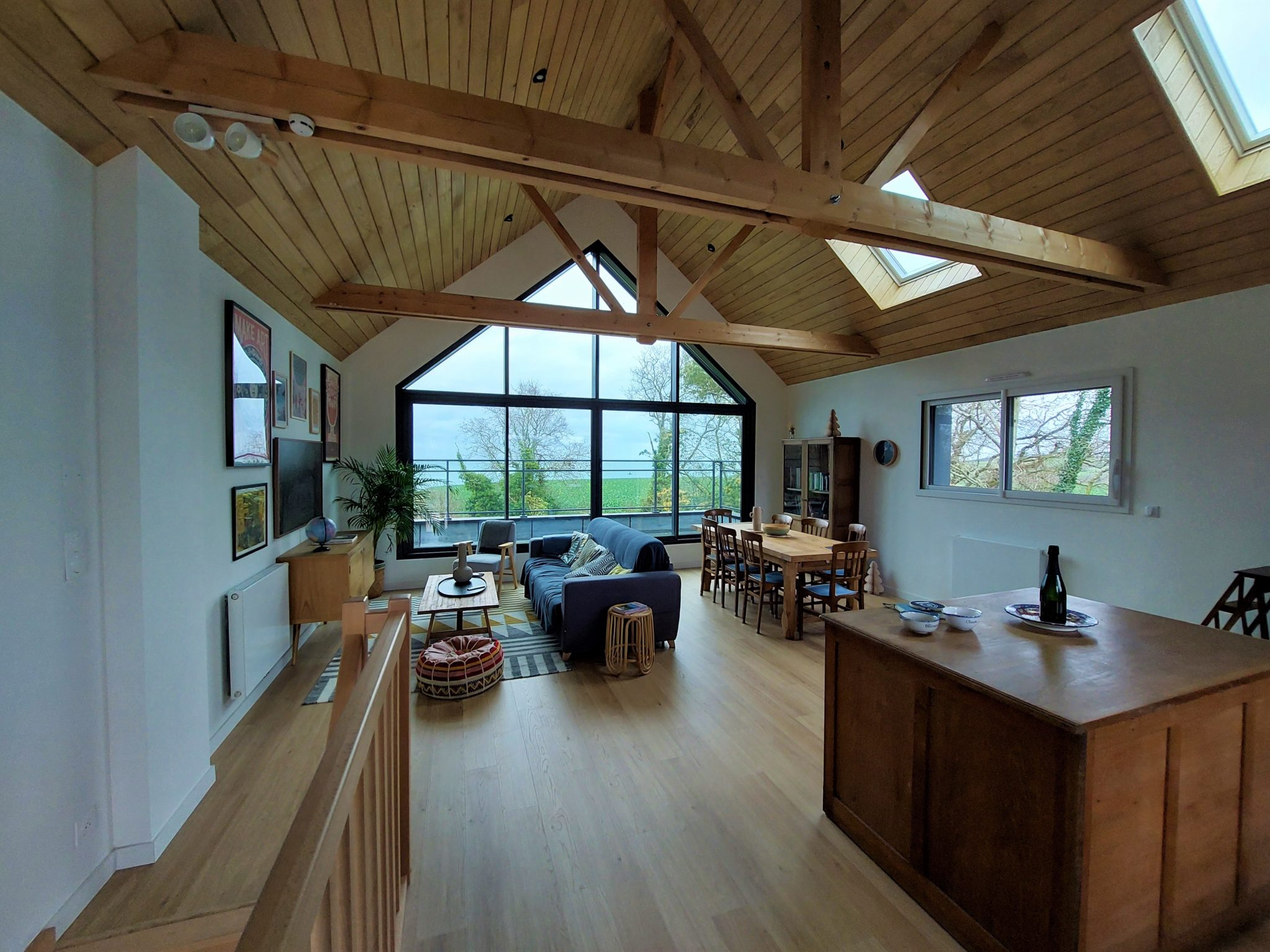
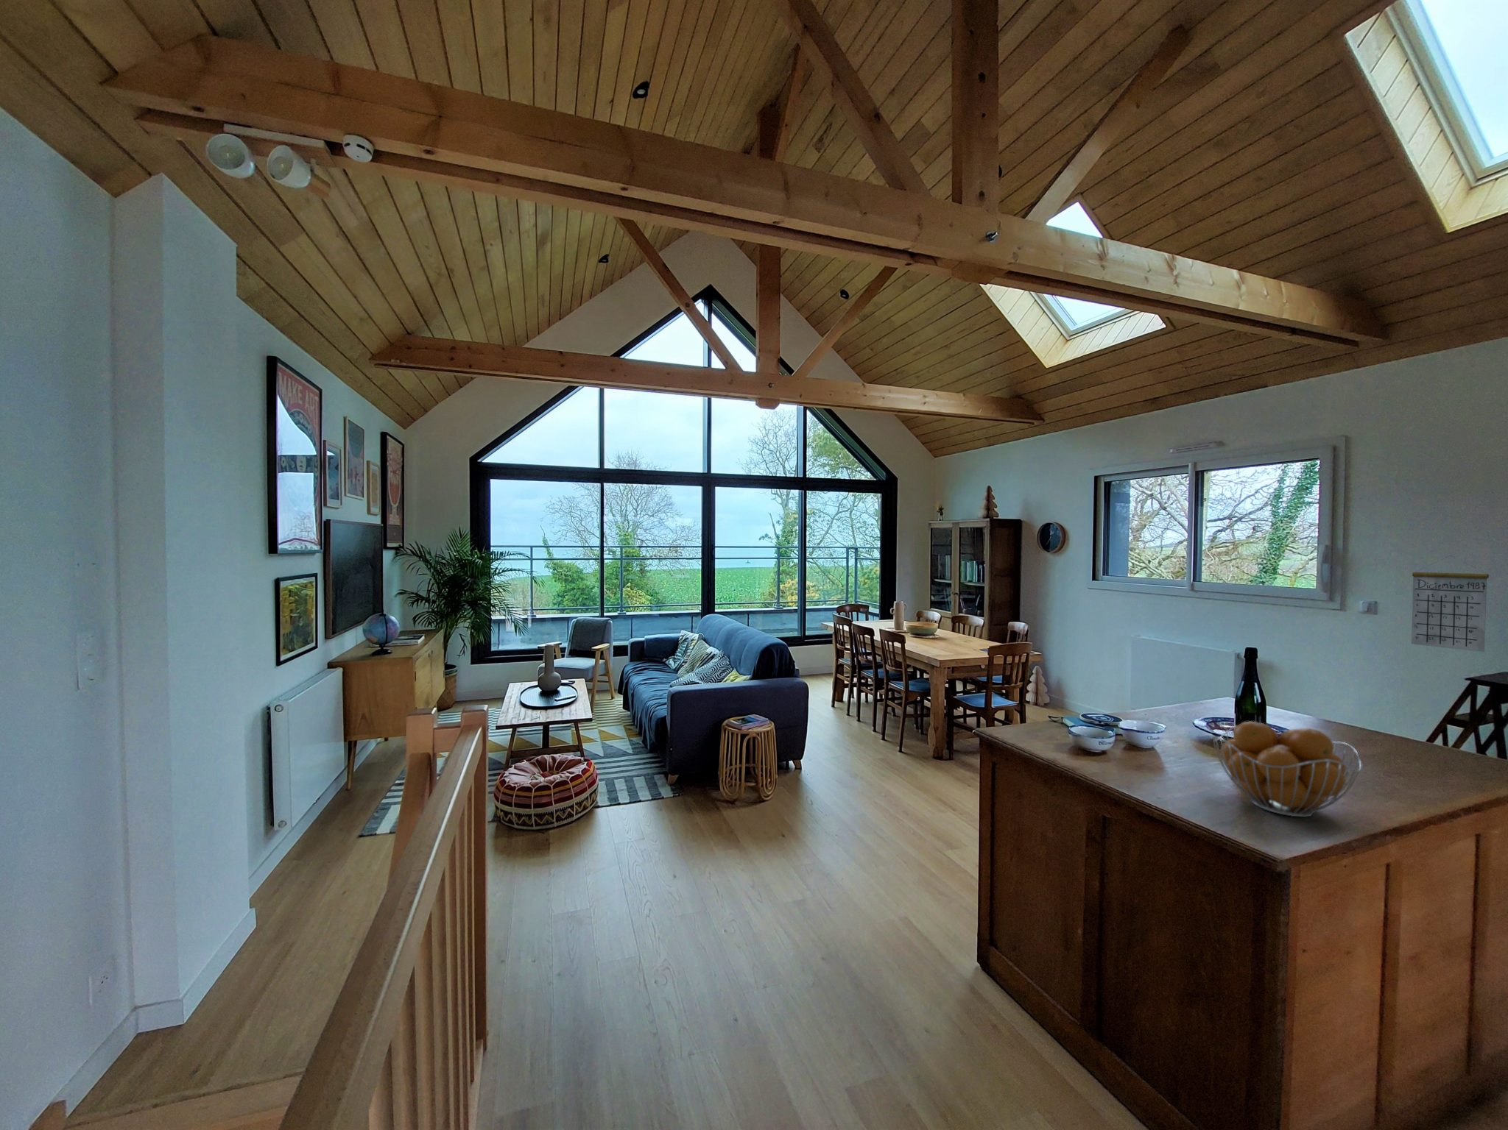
+ calendar [1411,554,1489,653]
+ fruit basket [1212,720,1362,818]
